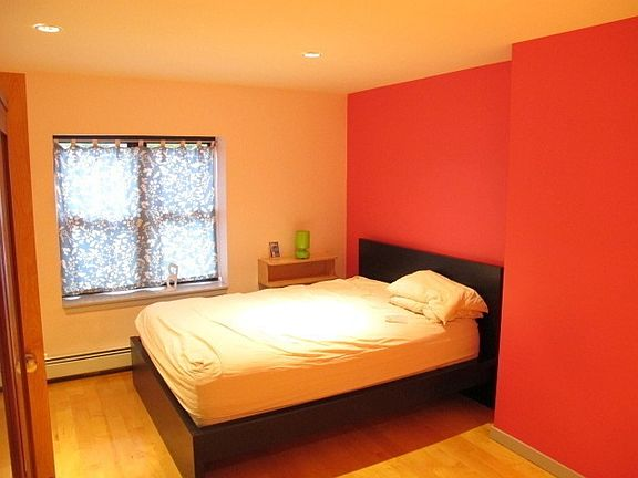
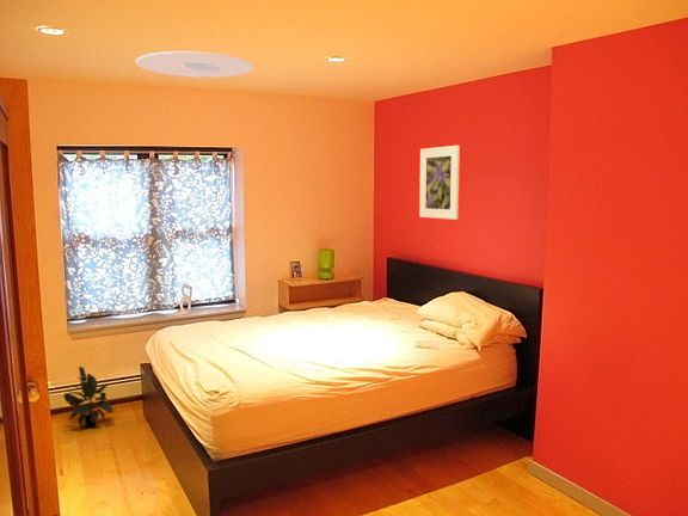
+ potted plant [62,366,115,432]
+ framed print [418,145,461,221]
+ ceiling light [135,50,254,79]
